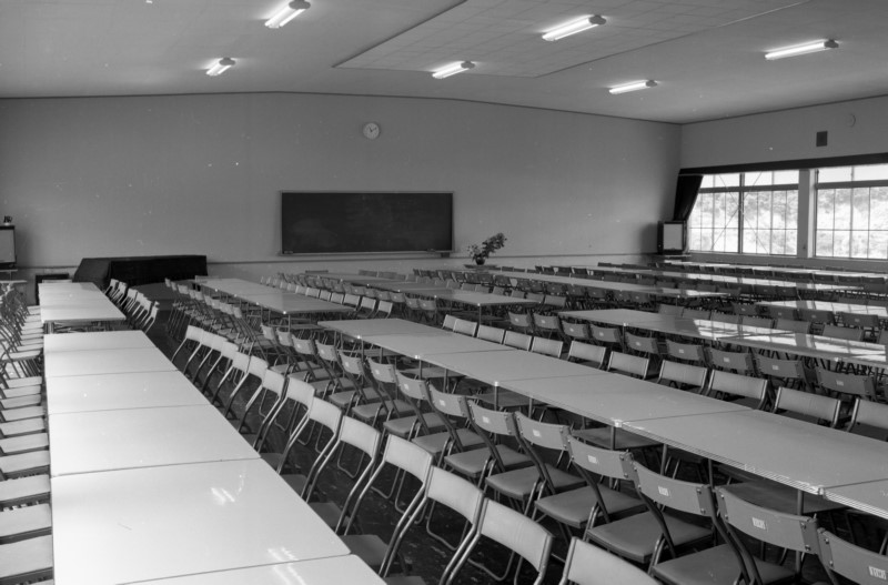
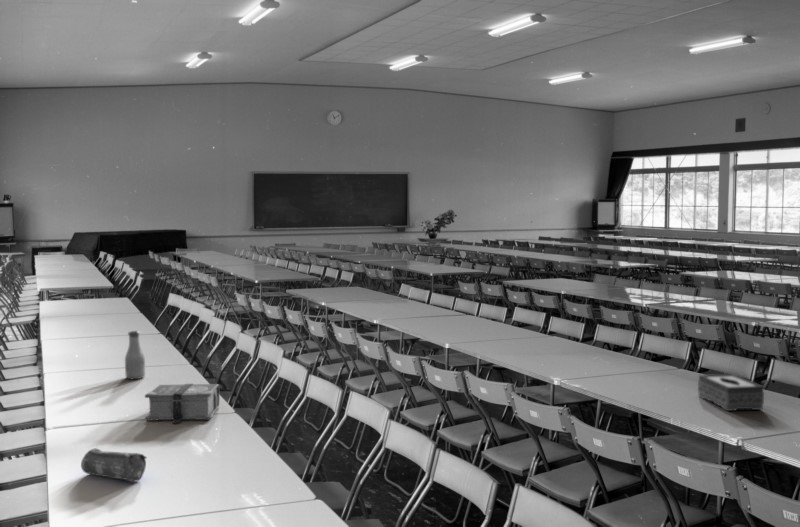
+ bible [144,383,220,424]
+ pencil case [80,447,148,482]
+ tissue box [697,373,765,412]
+ bottle [124,330,146,381]
